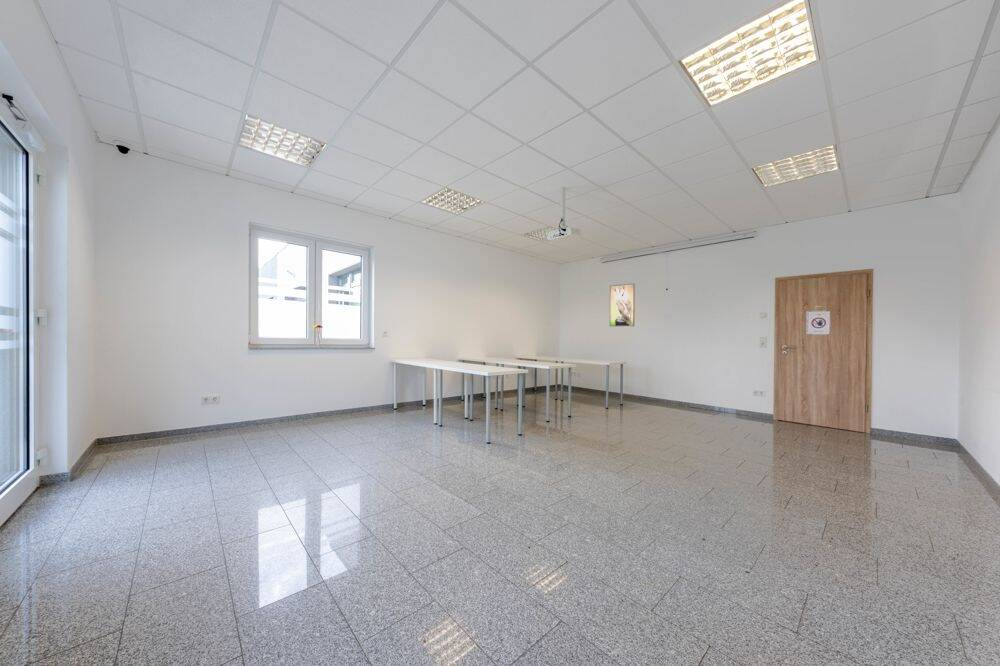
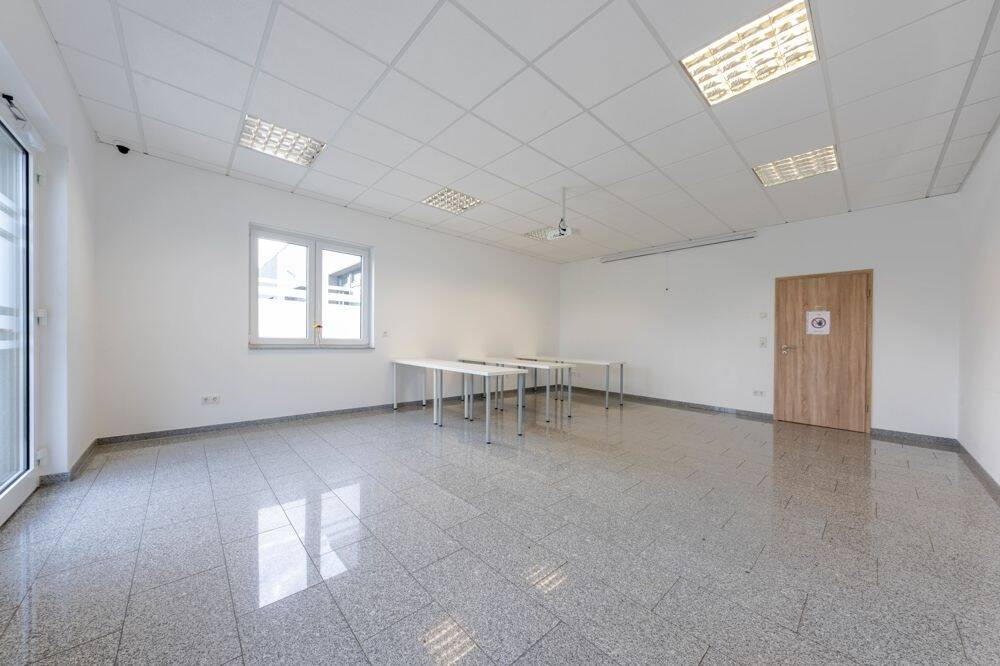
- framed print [609,282,636,327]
